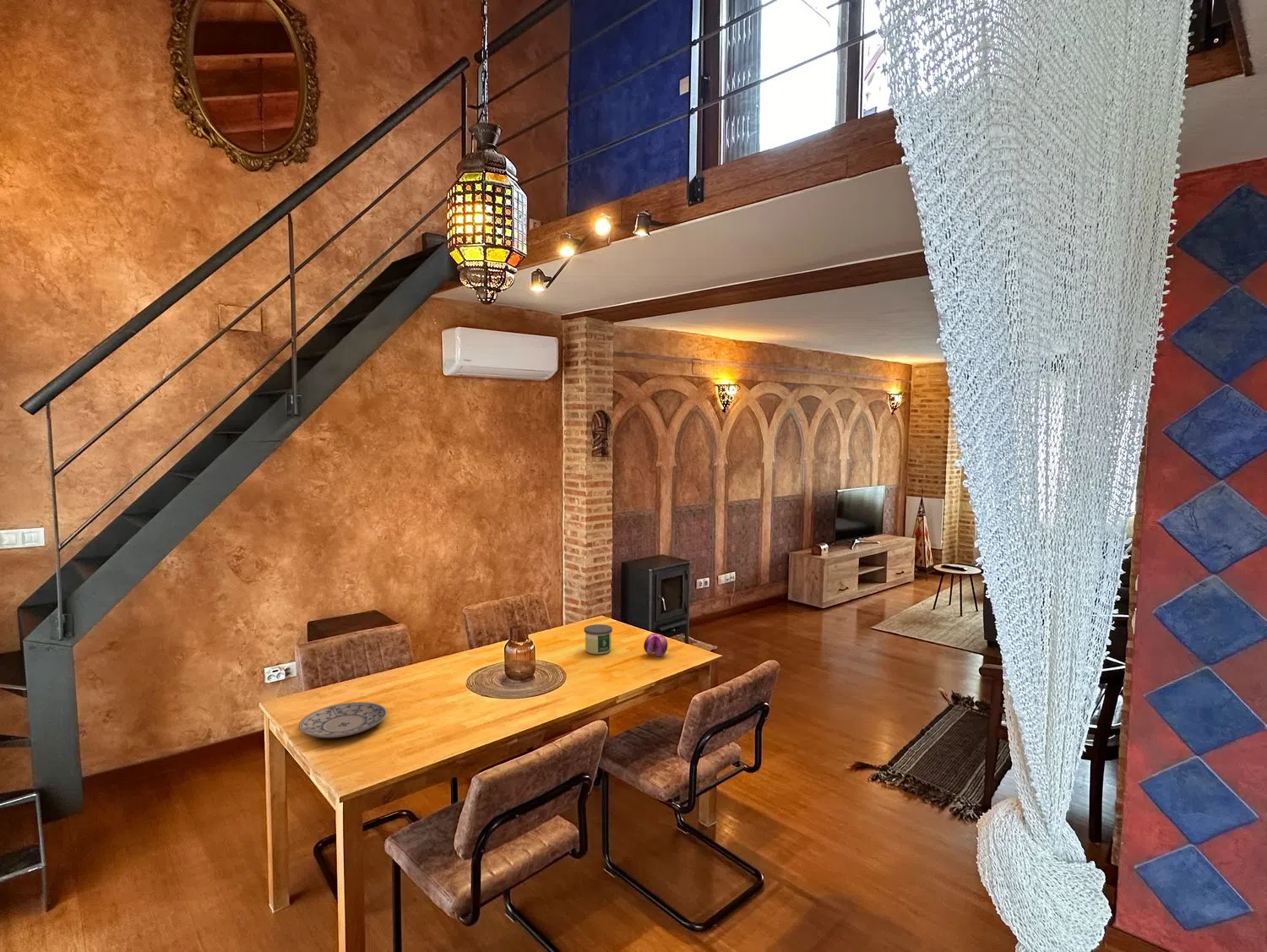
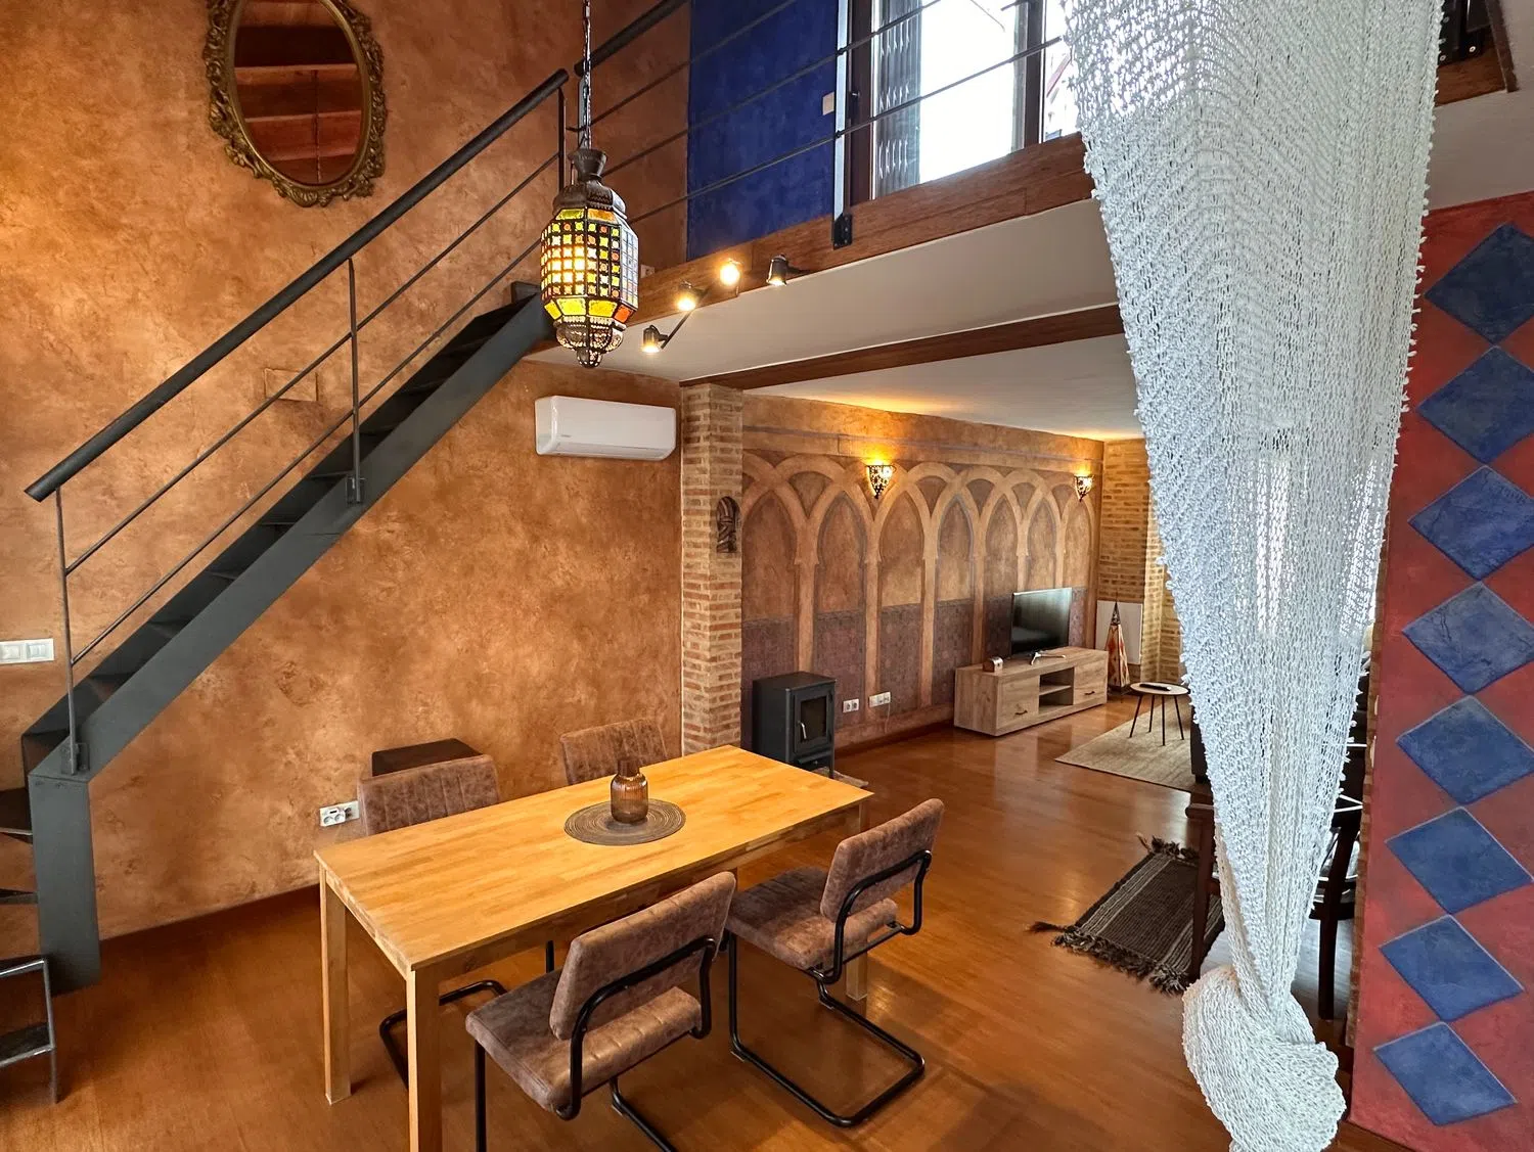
- plate [298,701,388,738]
- candle [584,623,613,655]
- fruit [643,633,668,657]
